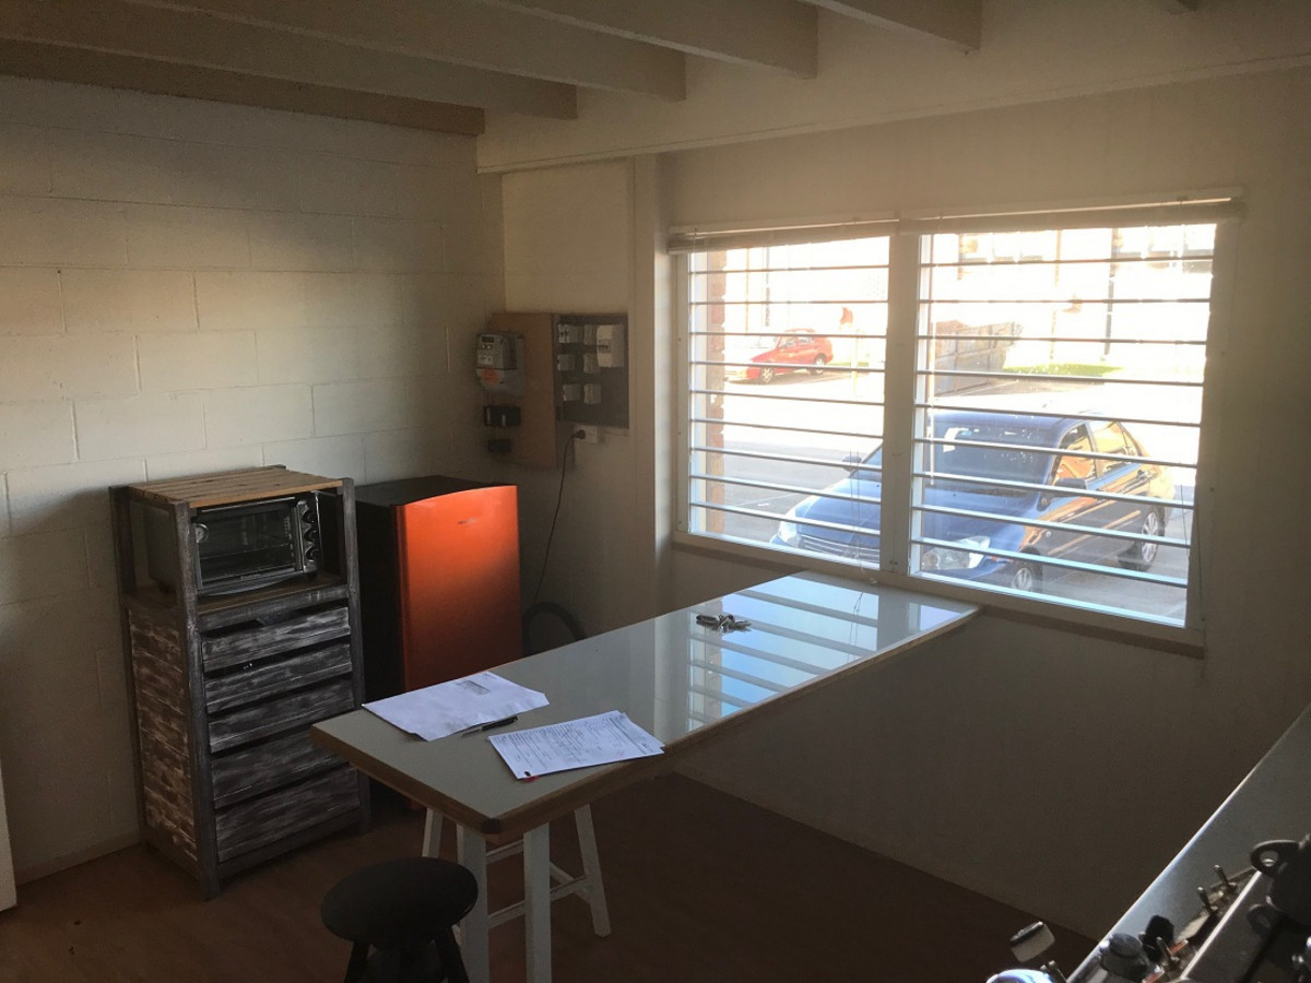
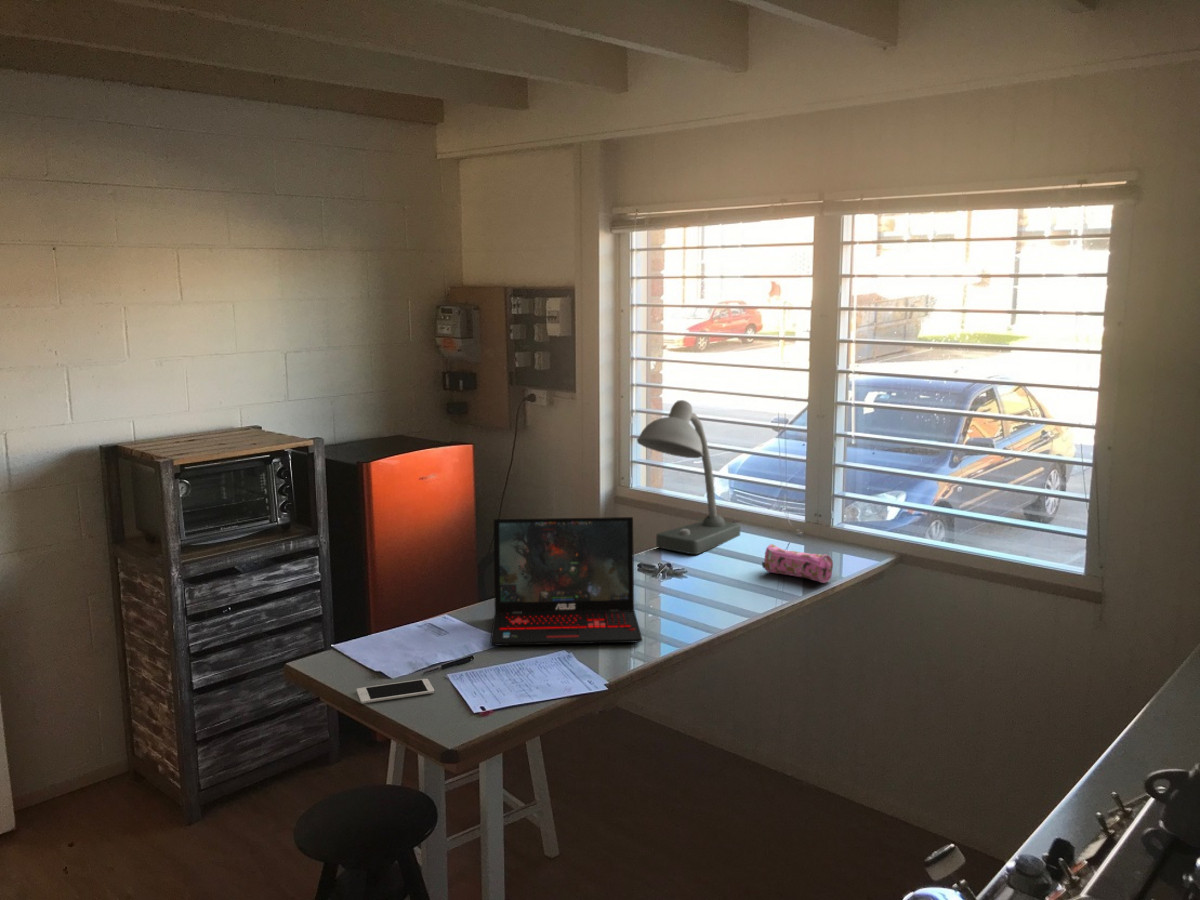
+ desk lamp [636,399,741,555]
+ cell phone [356,678,435,705]
+ laptop [489,516,643,647]
+ pencil case [761,543,834,584]
